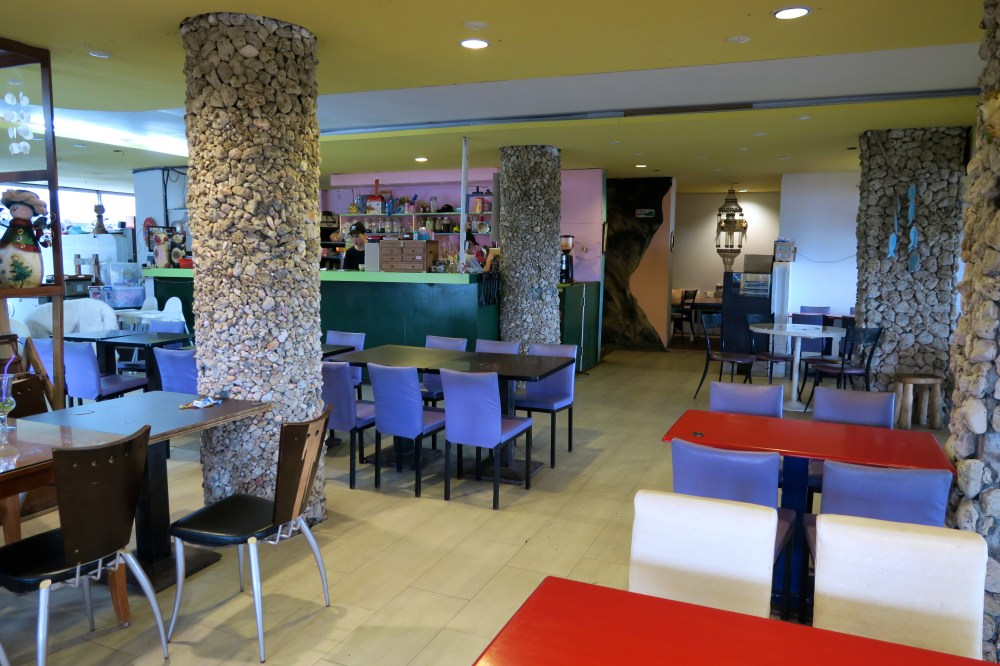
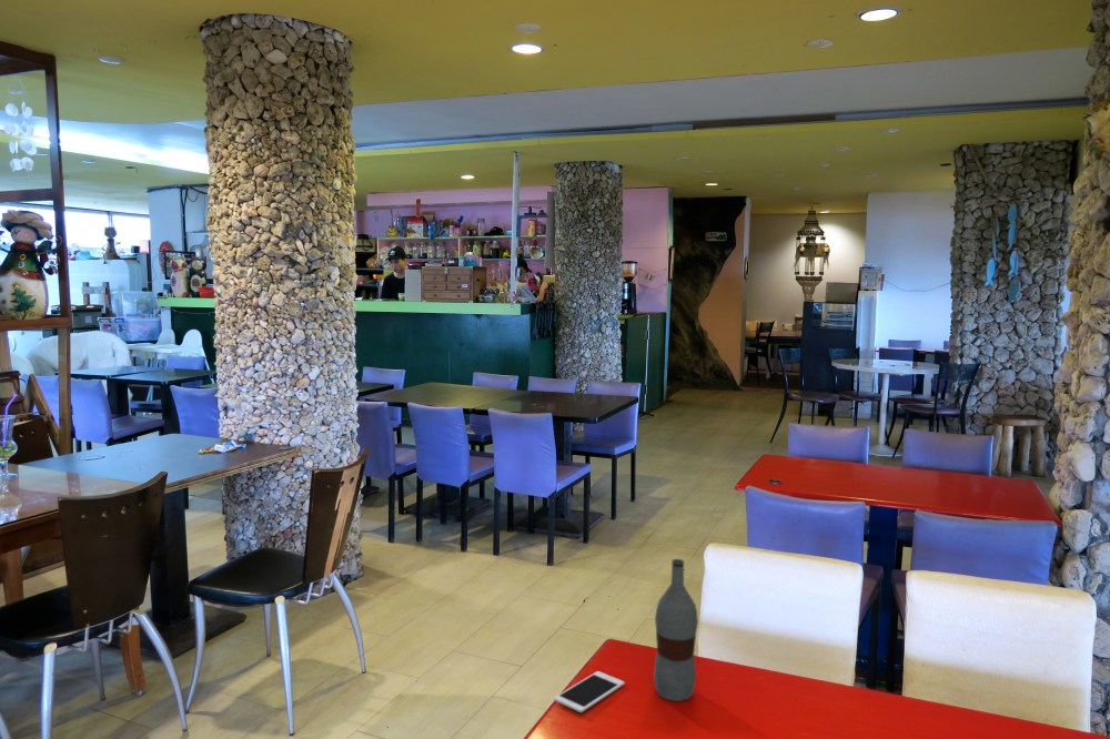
+ bottle [653,558,699,702]
+ cell phone [553,670,626,713]
